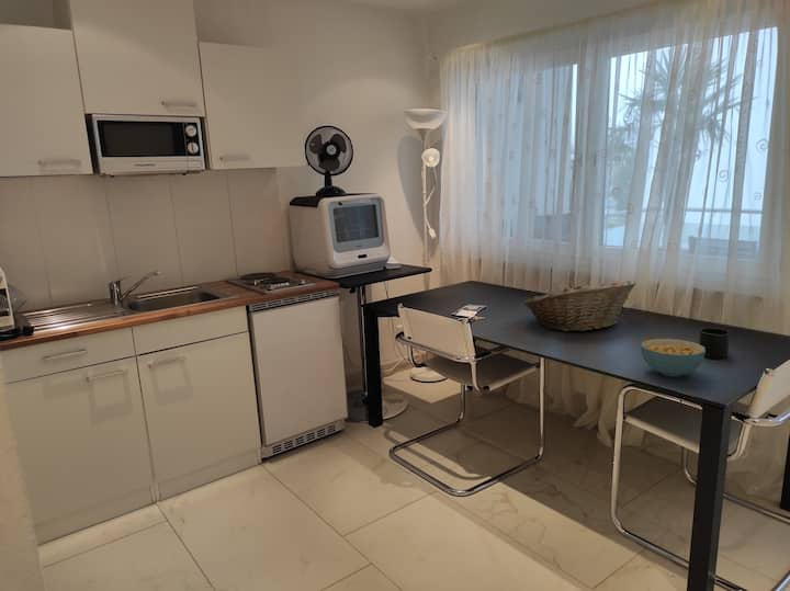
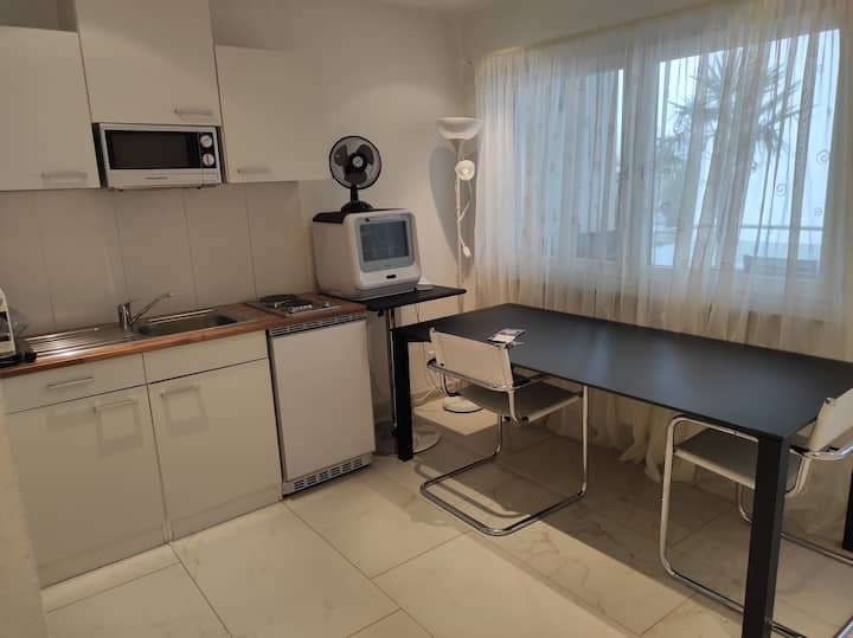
- fruit basket [523,280,637,332]
- cereal bowl [640,338,706,378]
- mug [698,327,731,360]
